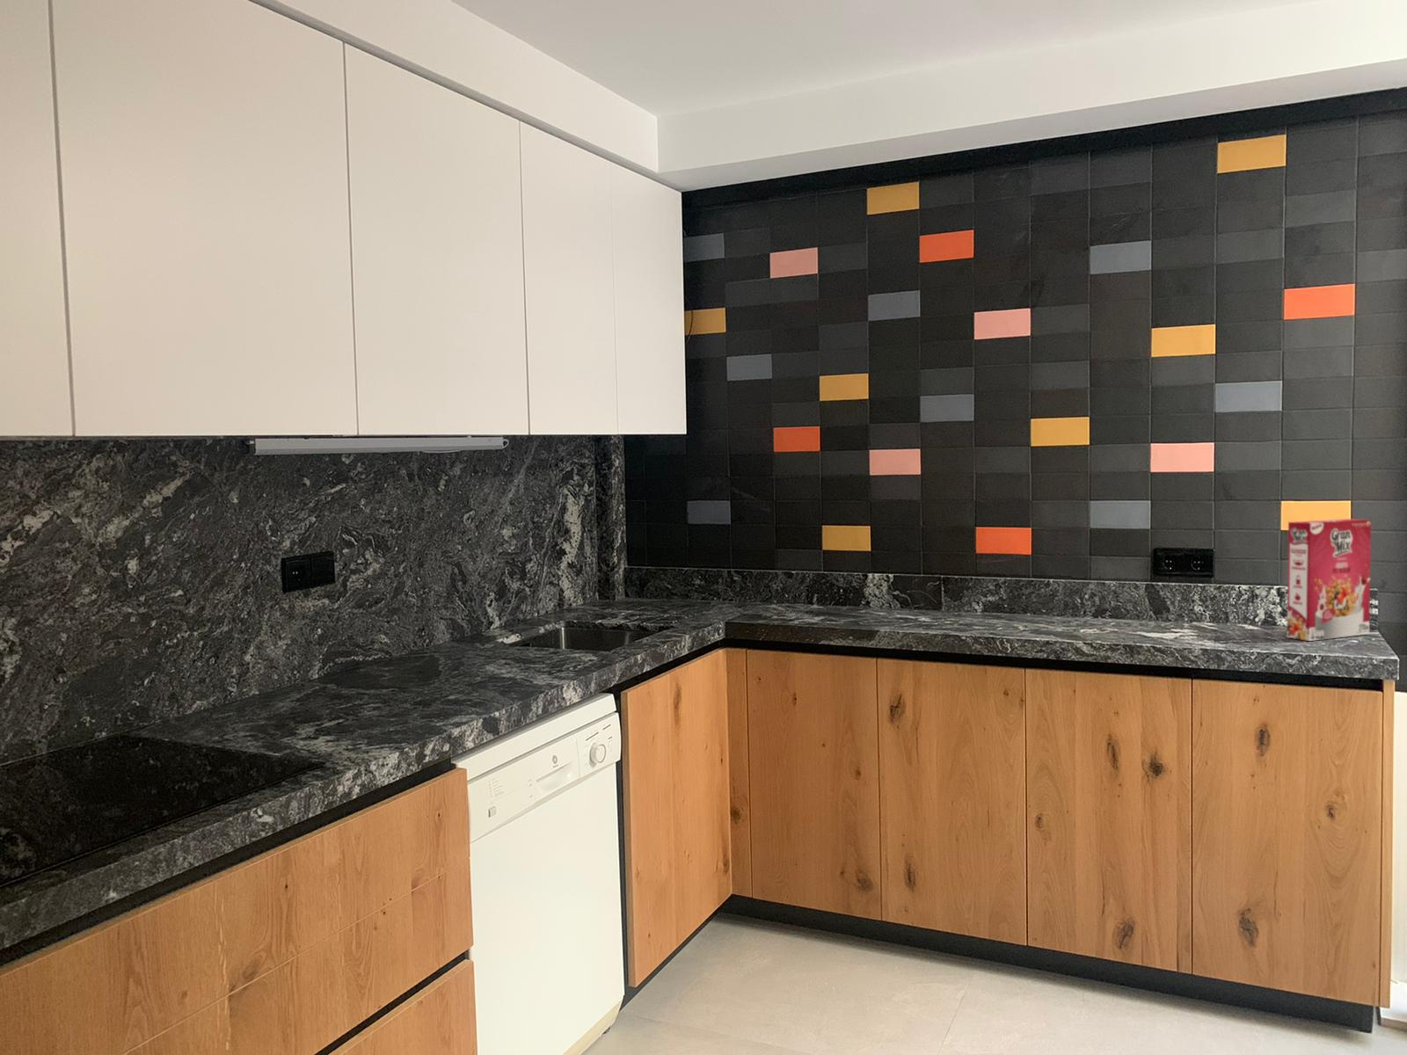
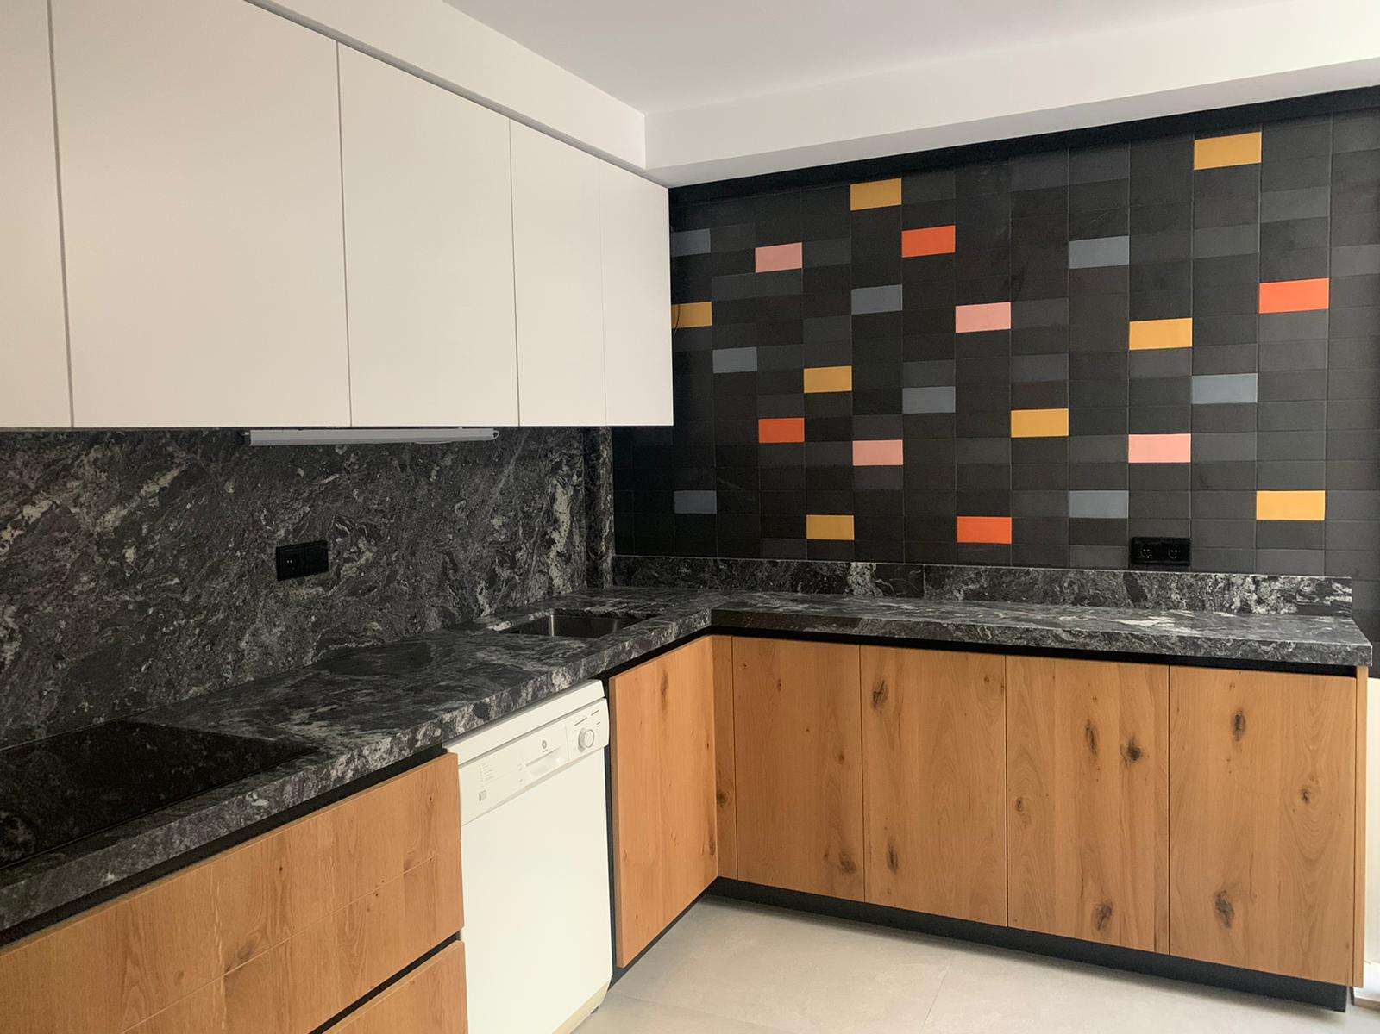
- cereal box [1285,518,1372,642]
